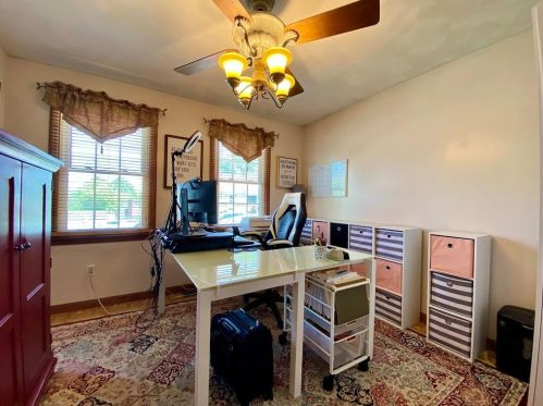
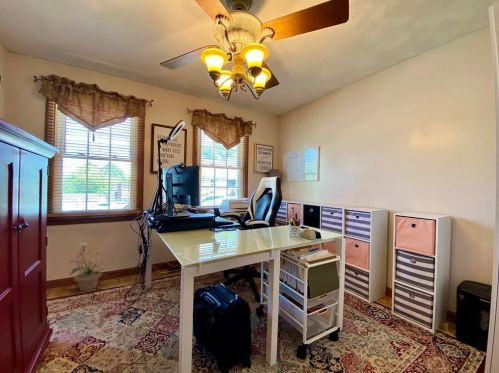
+ potted plant [68,249,105,292]
